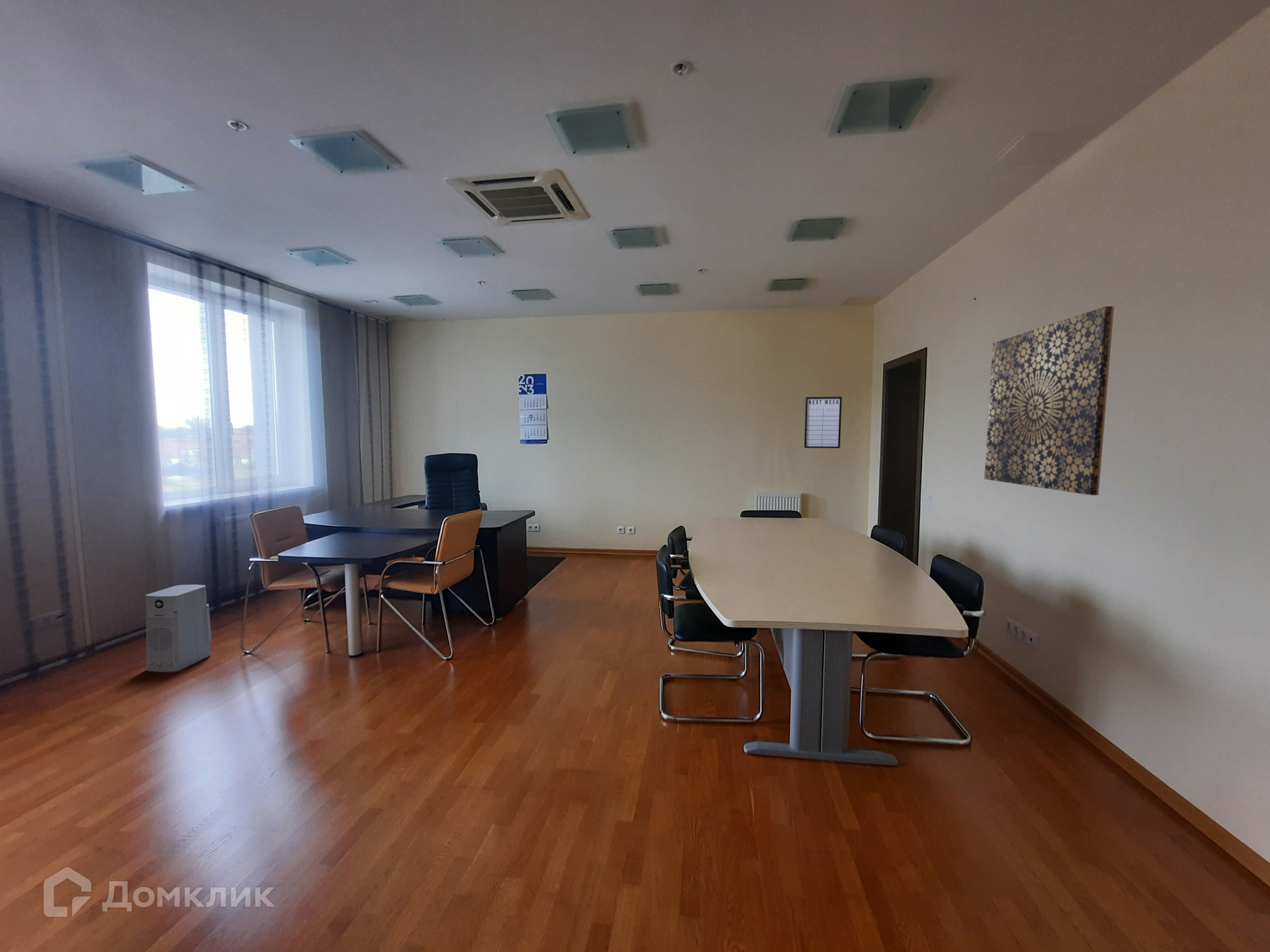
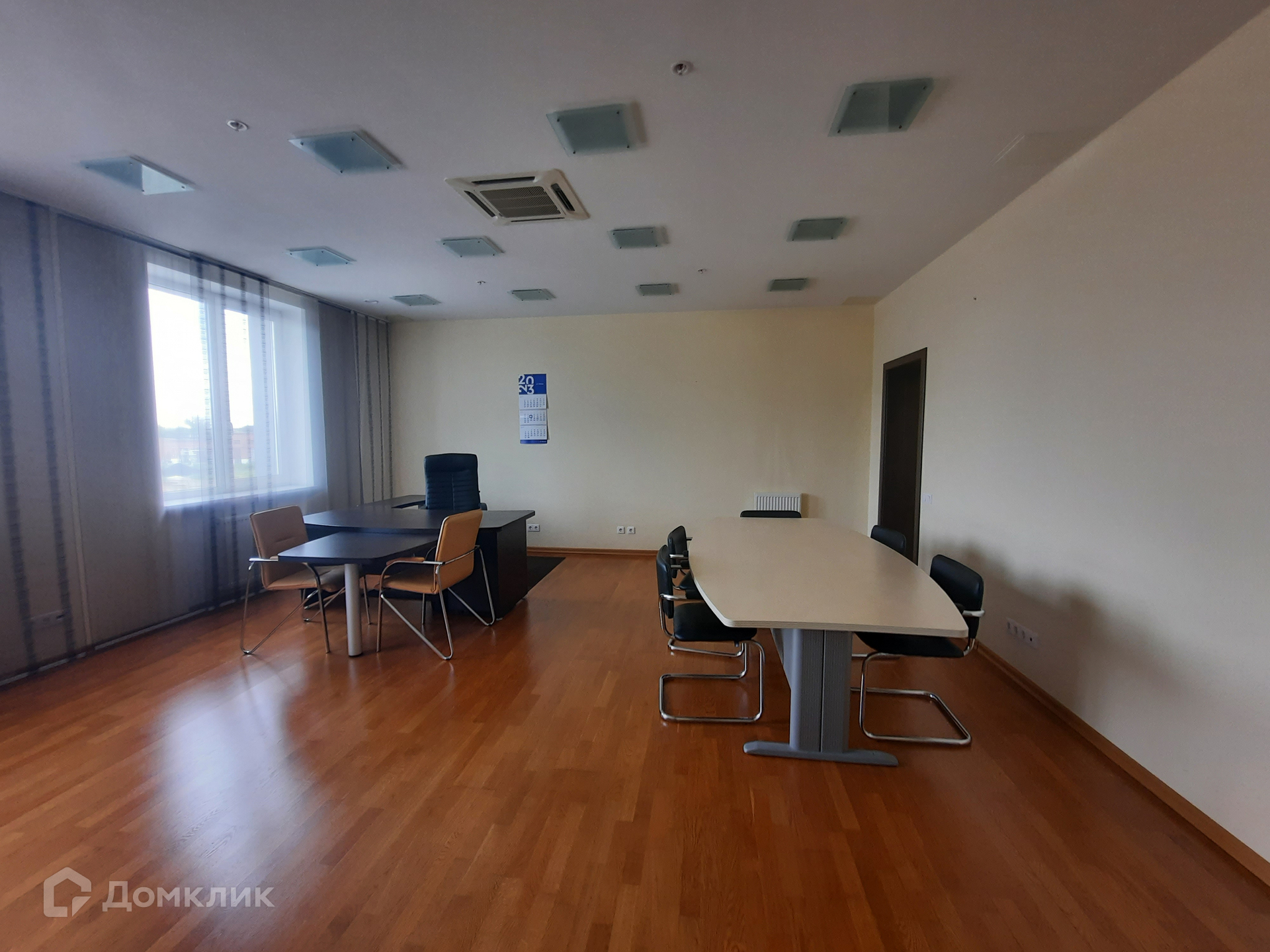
- air purifier [145,584,212,673]
- writing board [804,396,843,449]
- wall art [984,305,1115,496]
